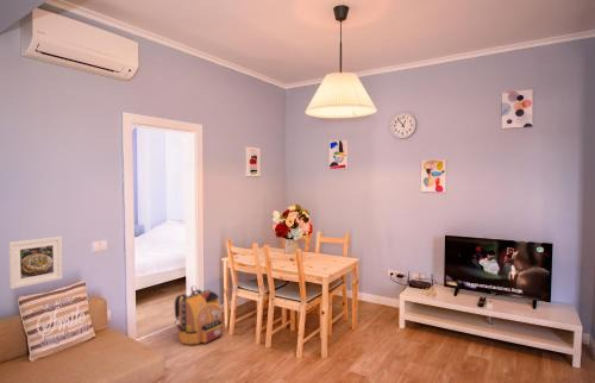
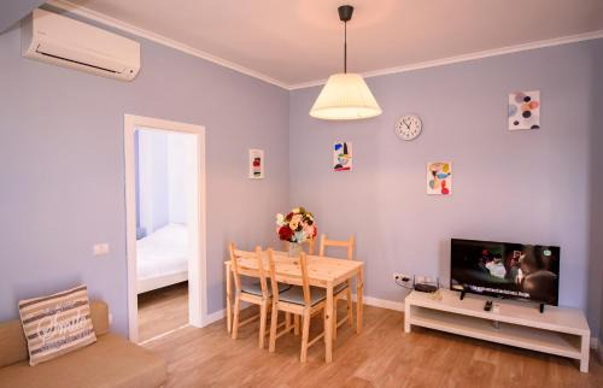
- backpack [174,284,225,346]
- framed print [8,236,63,290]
